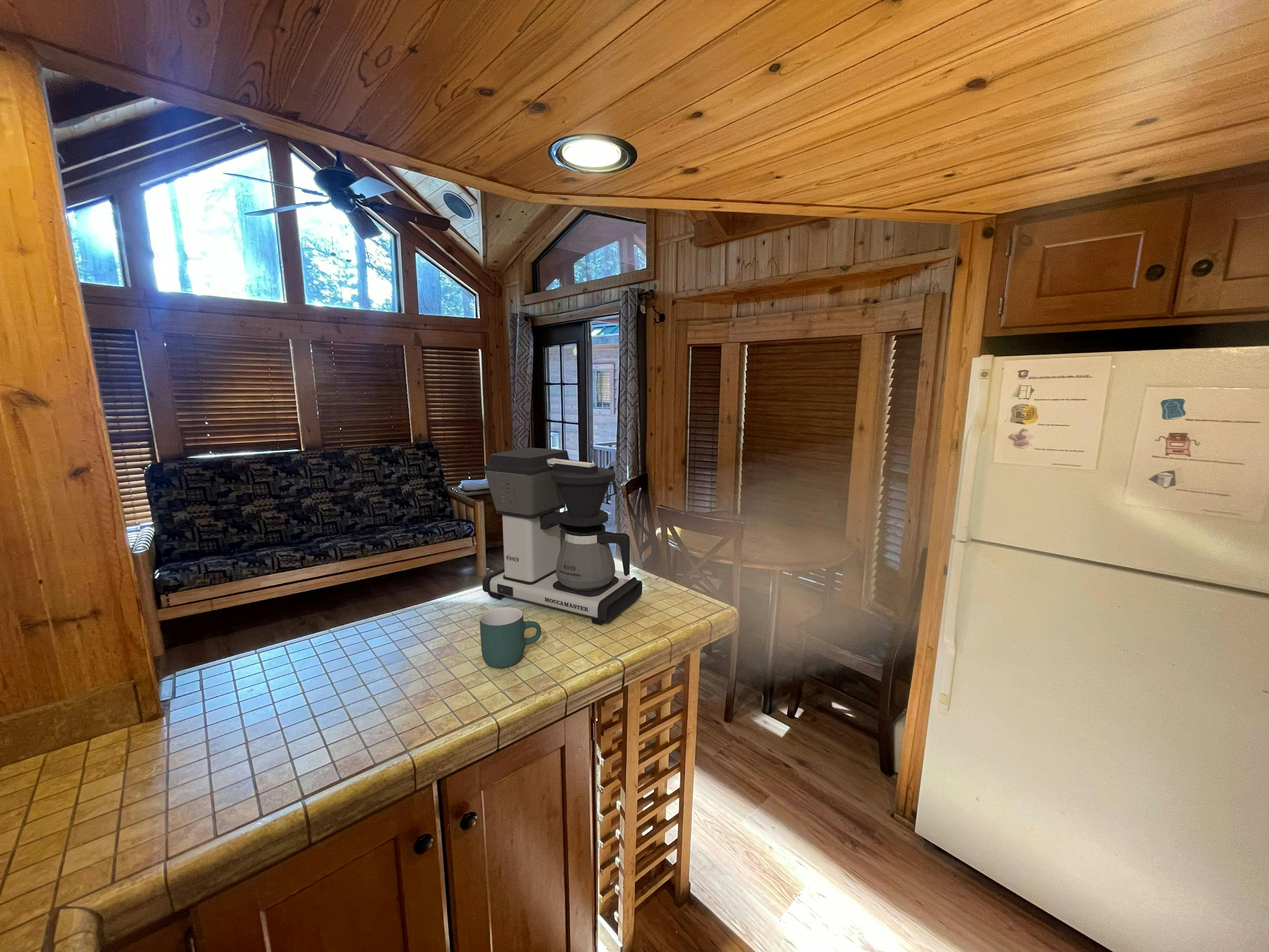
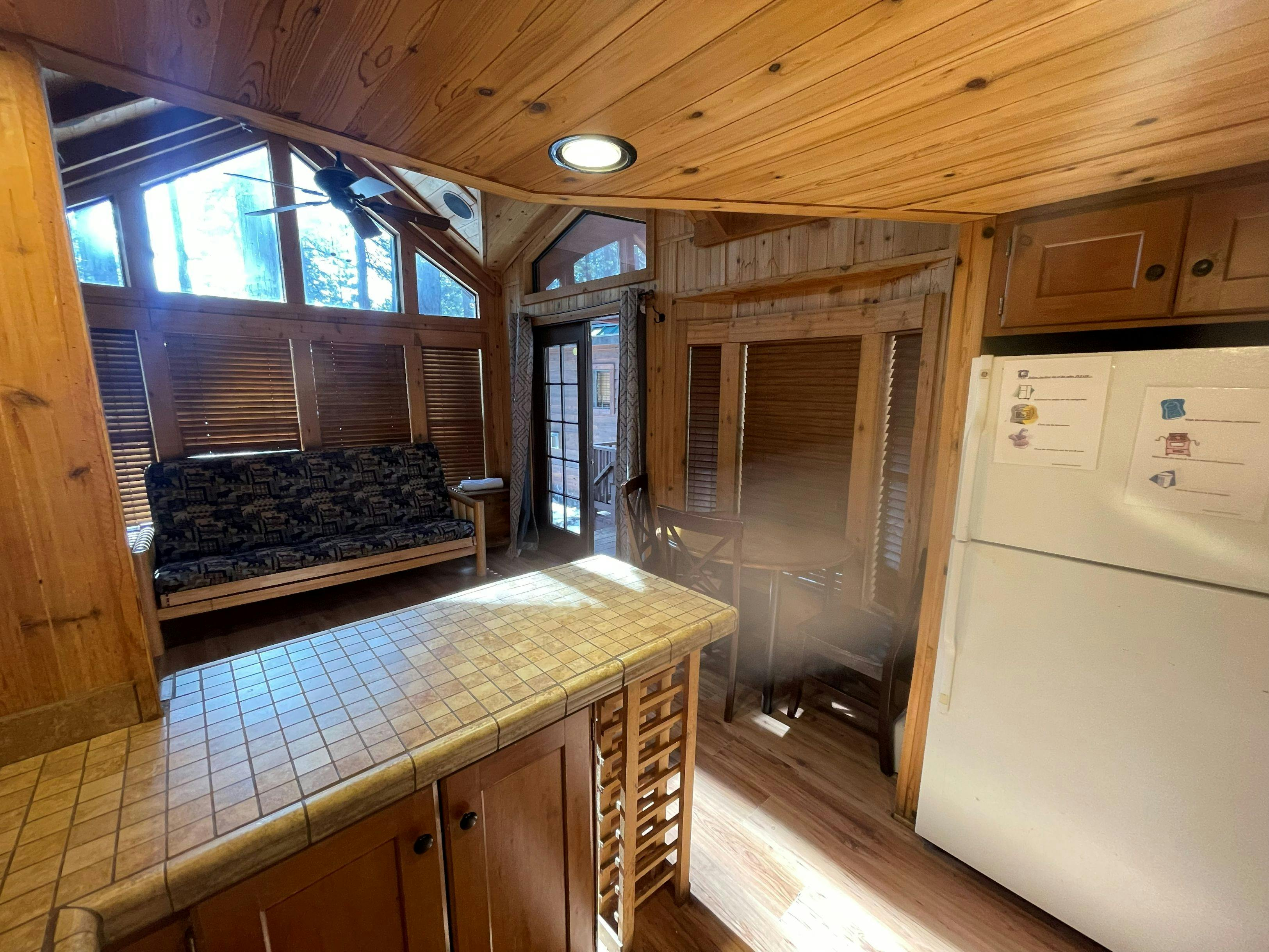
- mug [479,607,542,669]
- coffee maker [482,447,643,625]
